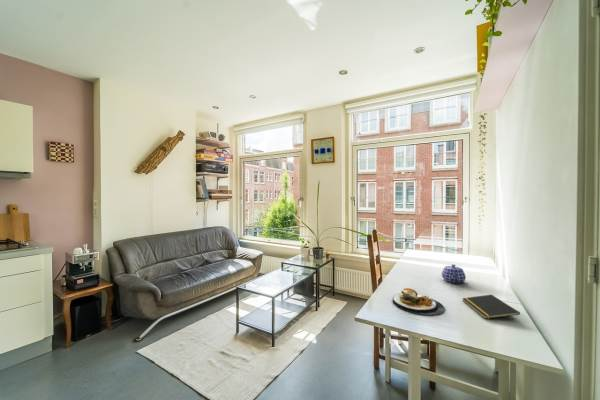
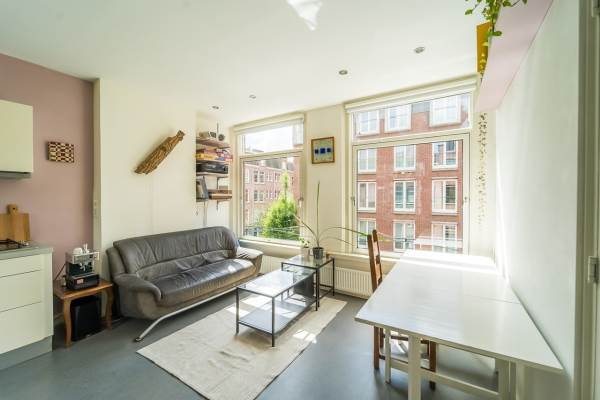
- teapot [441,263,467,284]
- notepad [461,294,521,320]
- plate [392,287,446,316]
